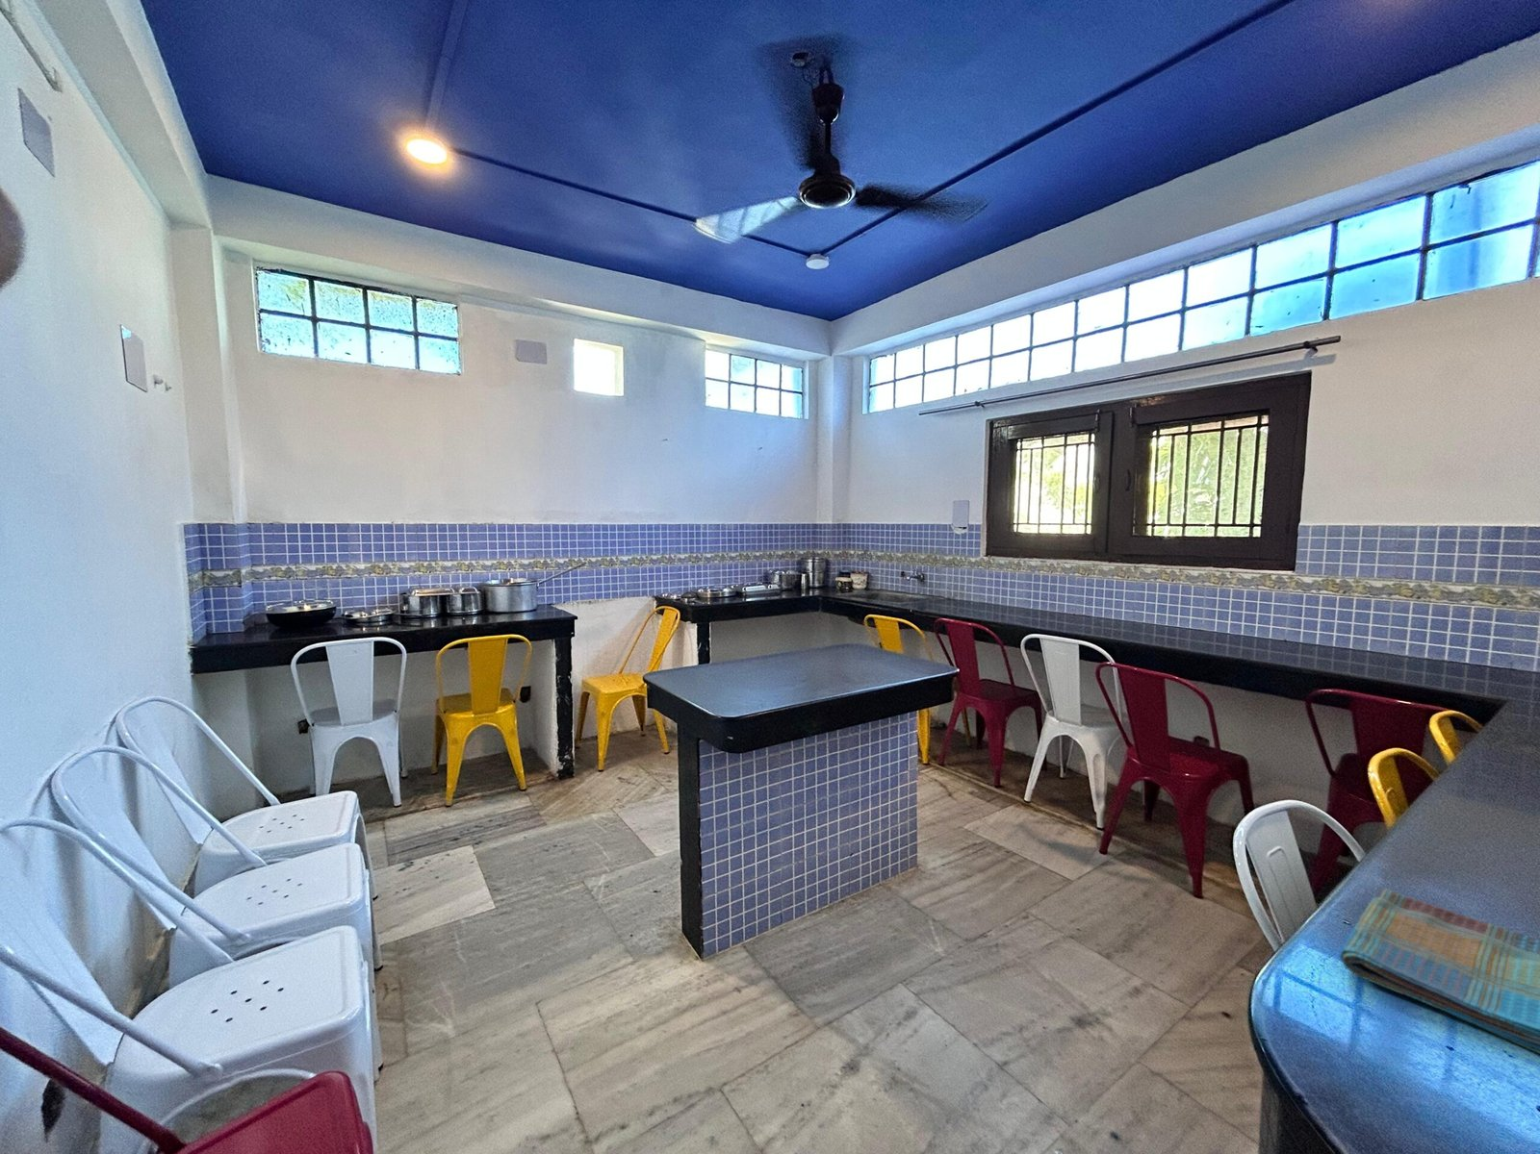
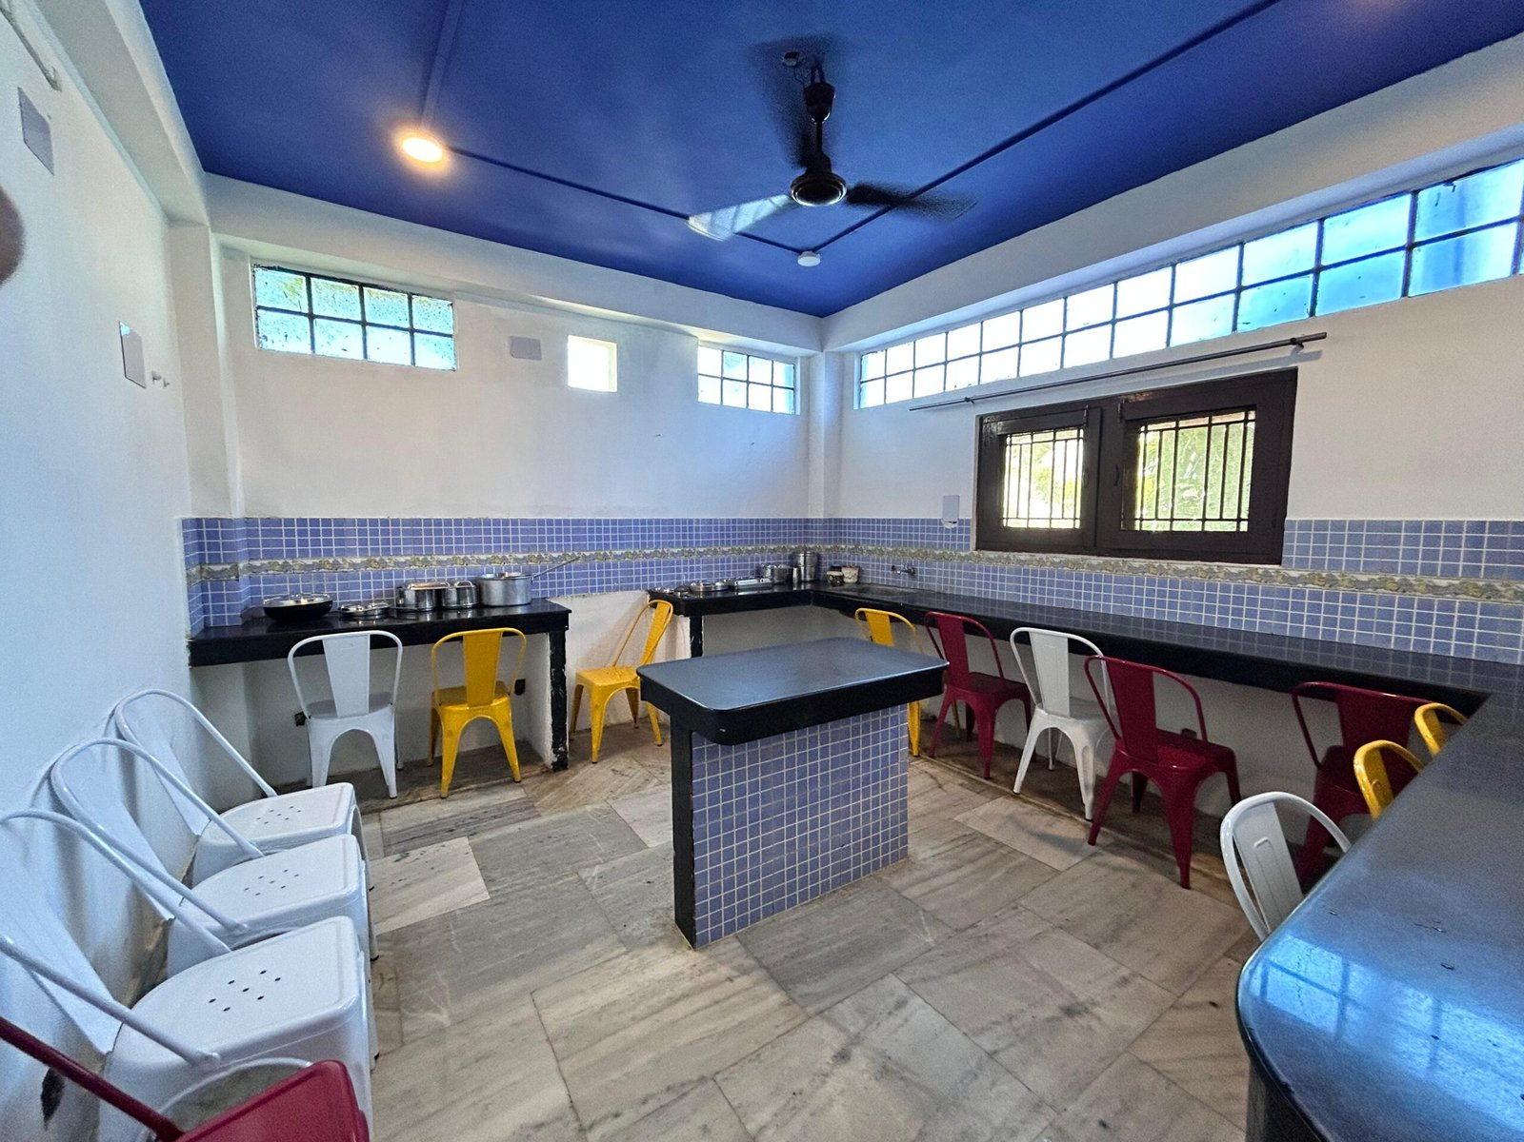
- dish towel [1339,889,1540,1053]
